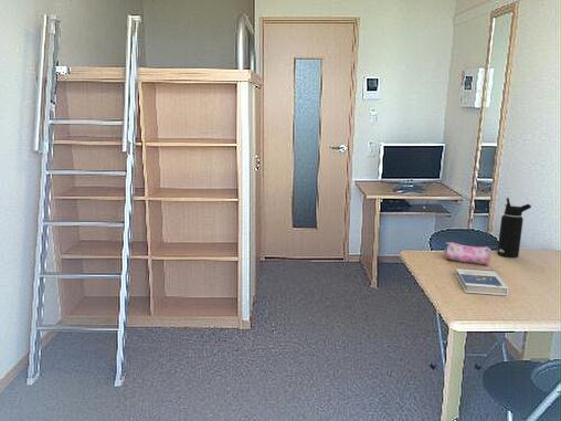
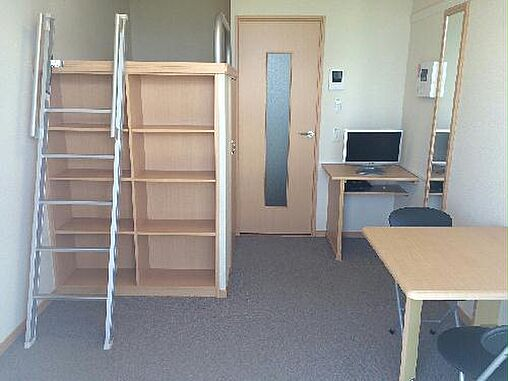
- hardback book [454,267,509,296]
- pencil case [443,241,493,266]
- water bottle [496,197,532,259]
